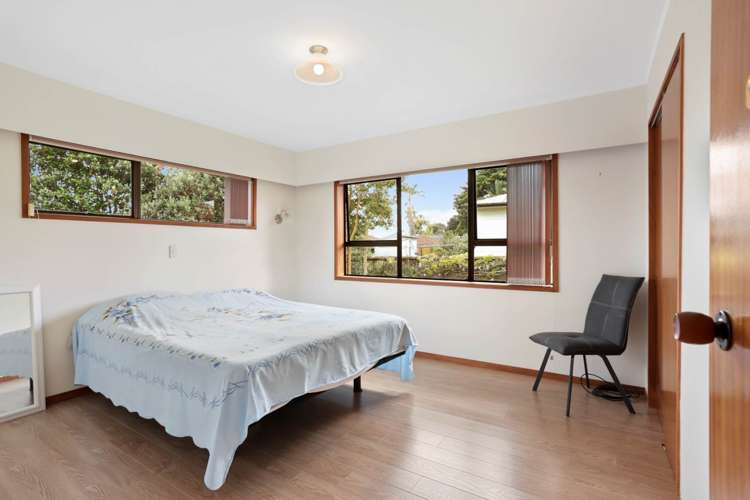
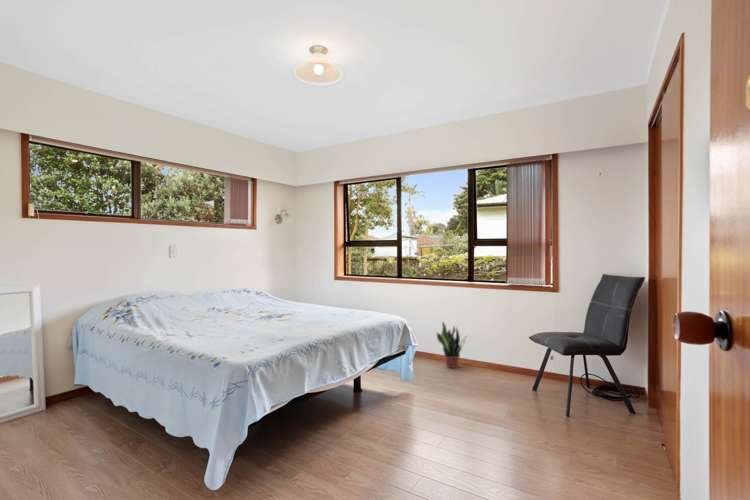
+ potted plant [436,320,470,369]
